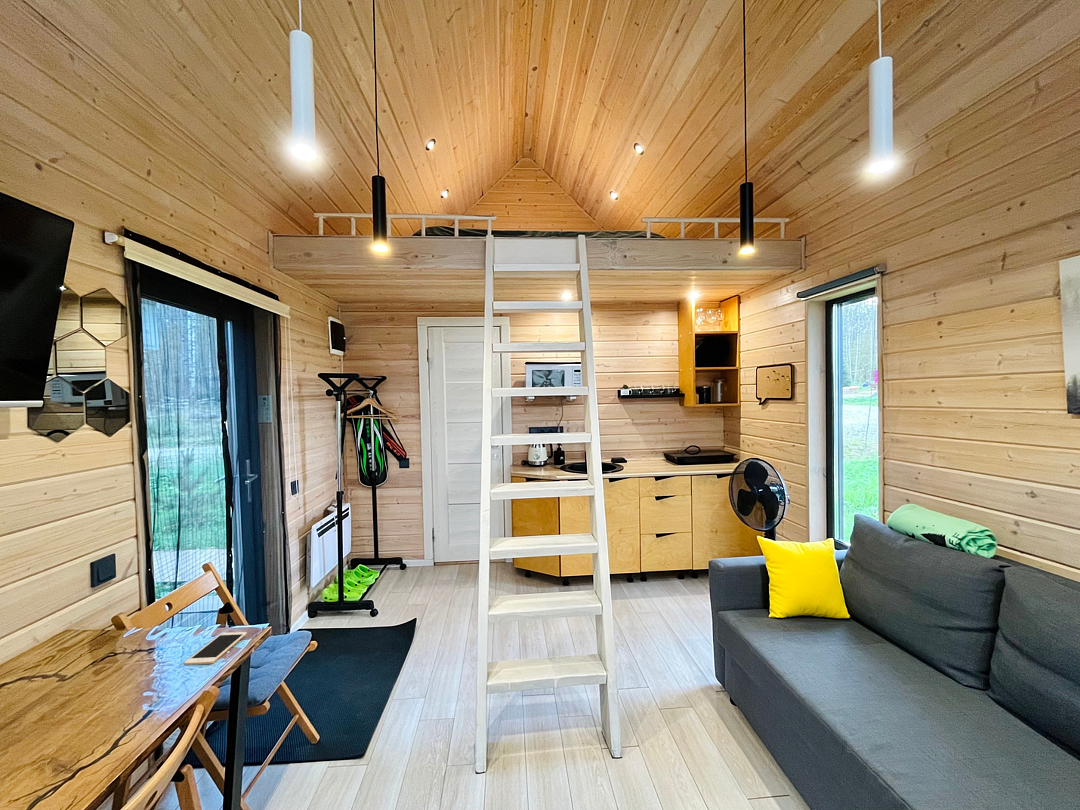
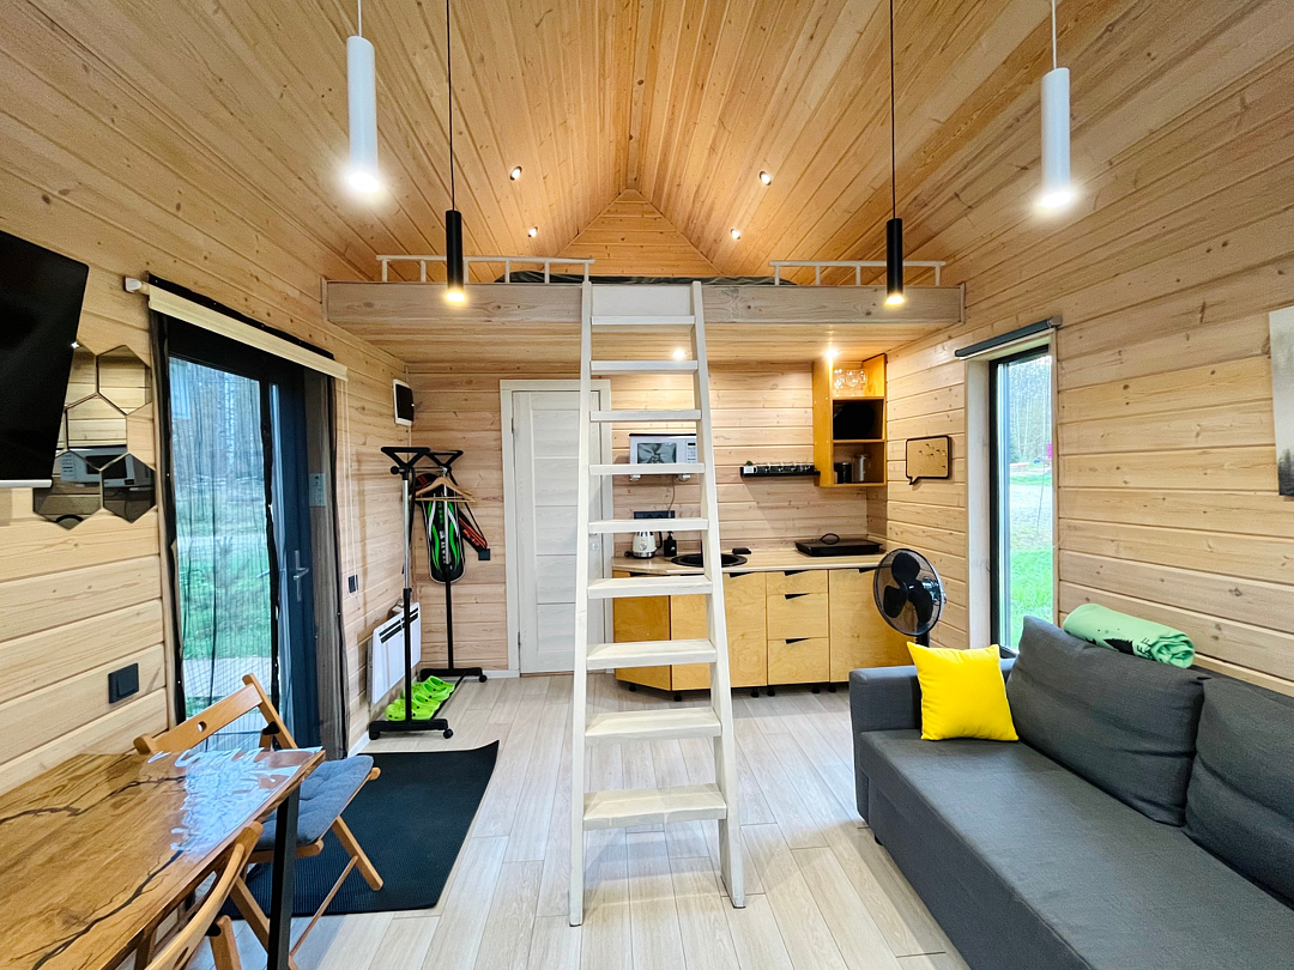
- cell phone [183,631,248,666]
